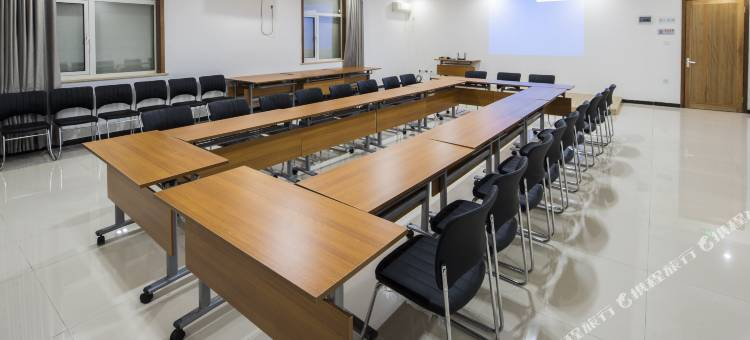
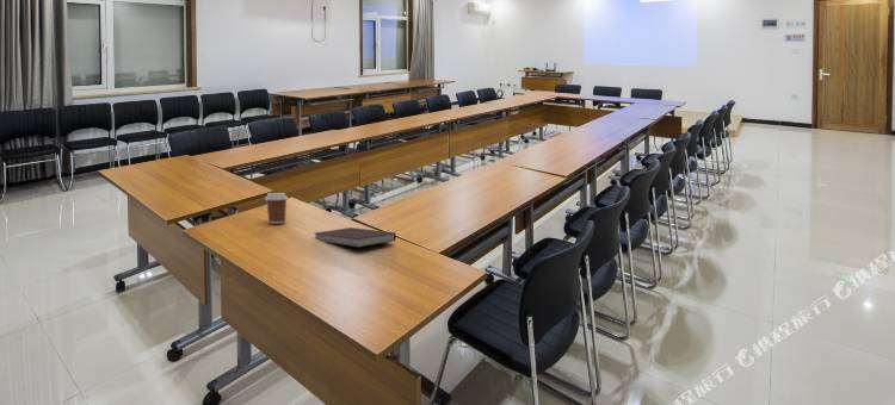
+ coffee cup [264,192,289,225]
+ notebook [313,226,397,249]
